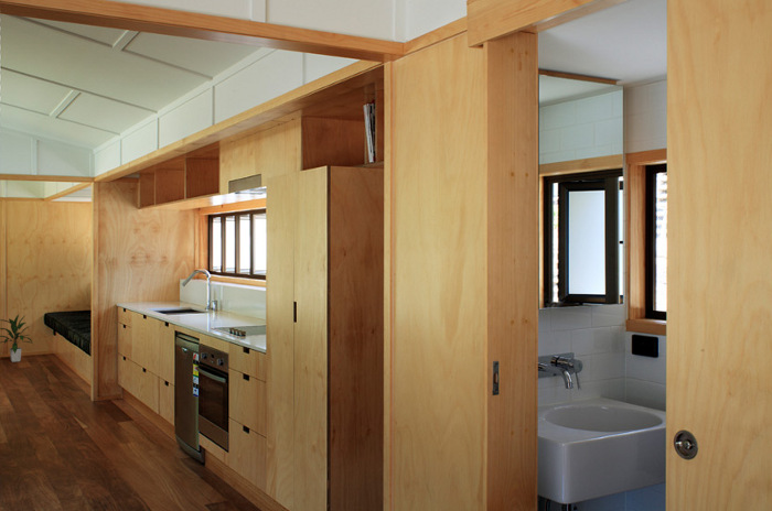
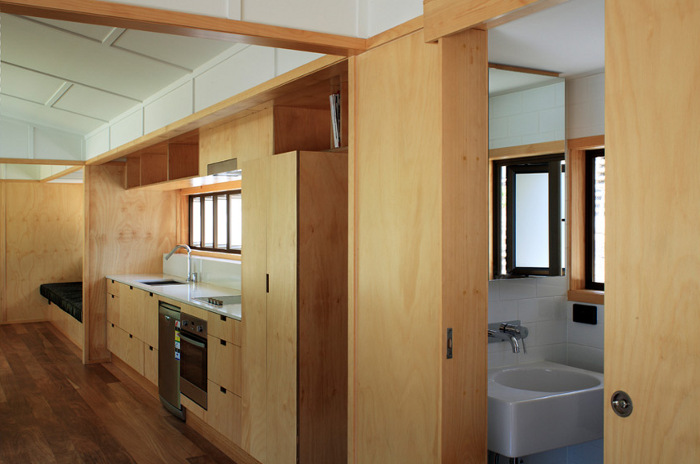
- indoor plant [0,314,34,363]
